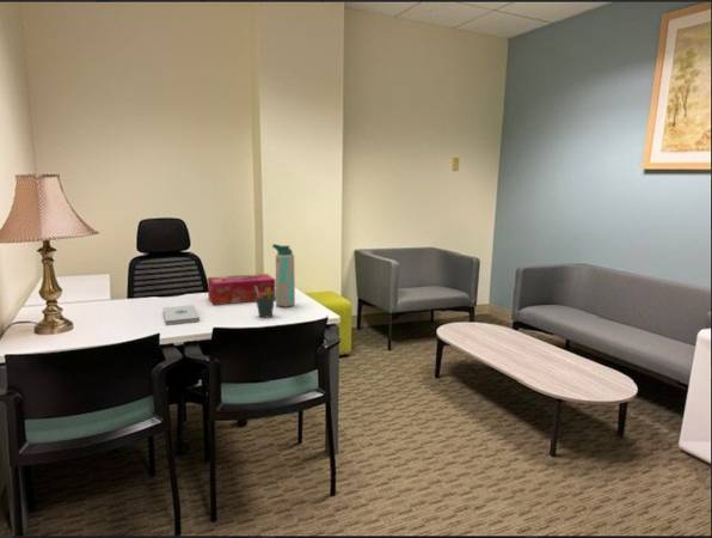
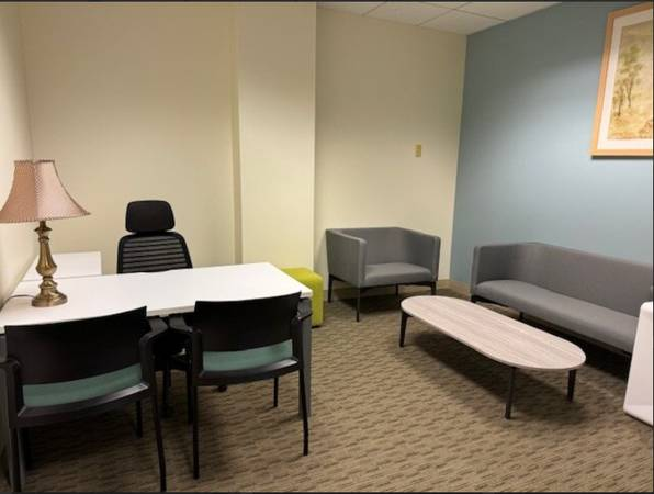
- water bottle [271,243,296,308]
- tissue box [207,273,276,306]
- notepad [161,304,201,326]
- pen holder [256,286,276,318]
